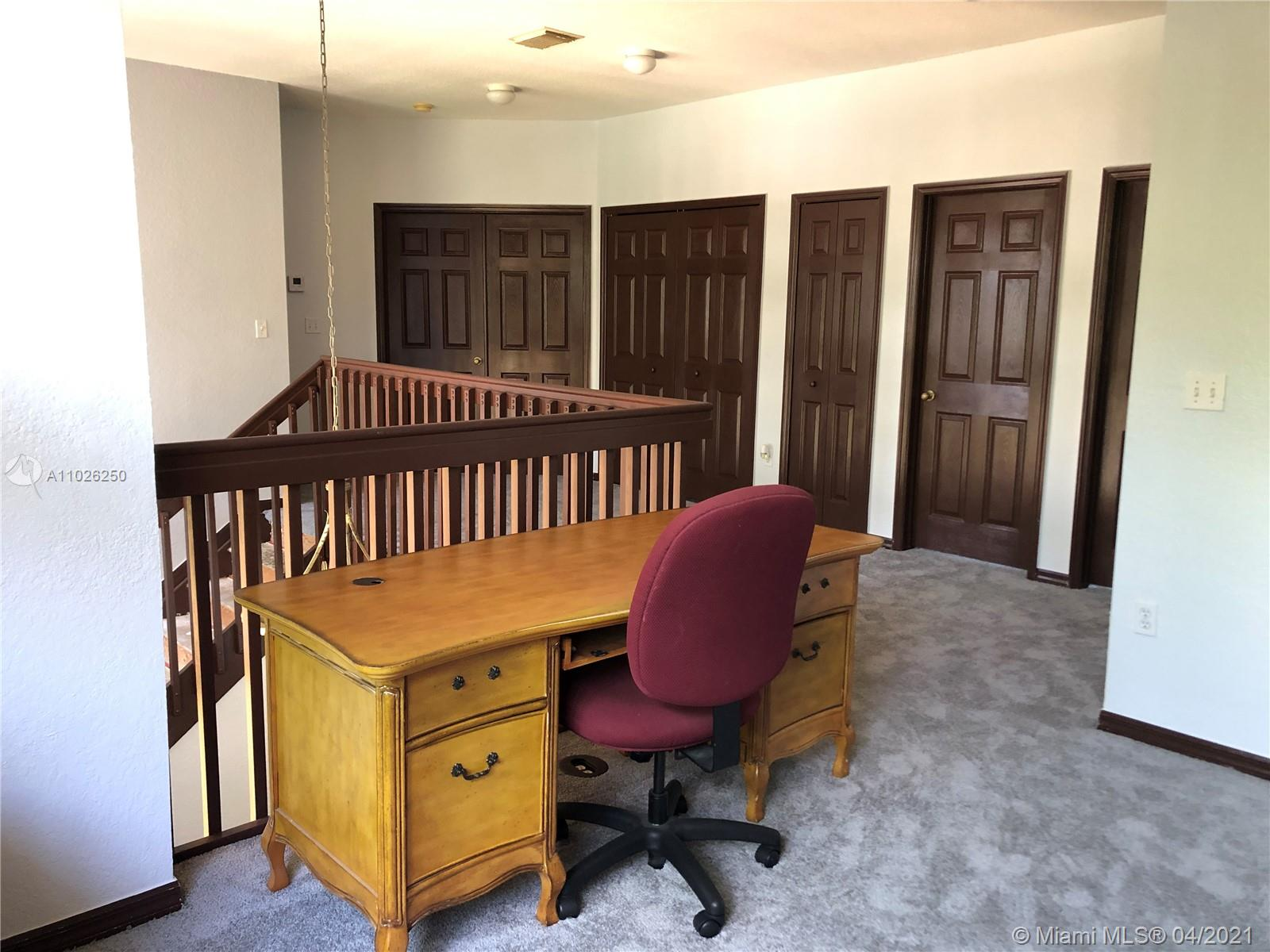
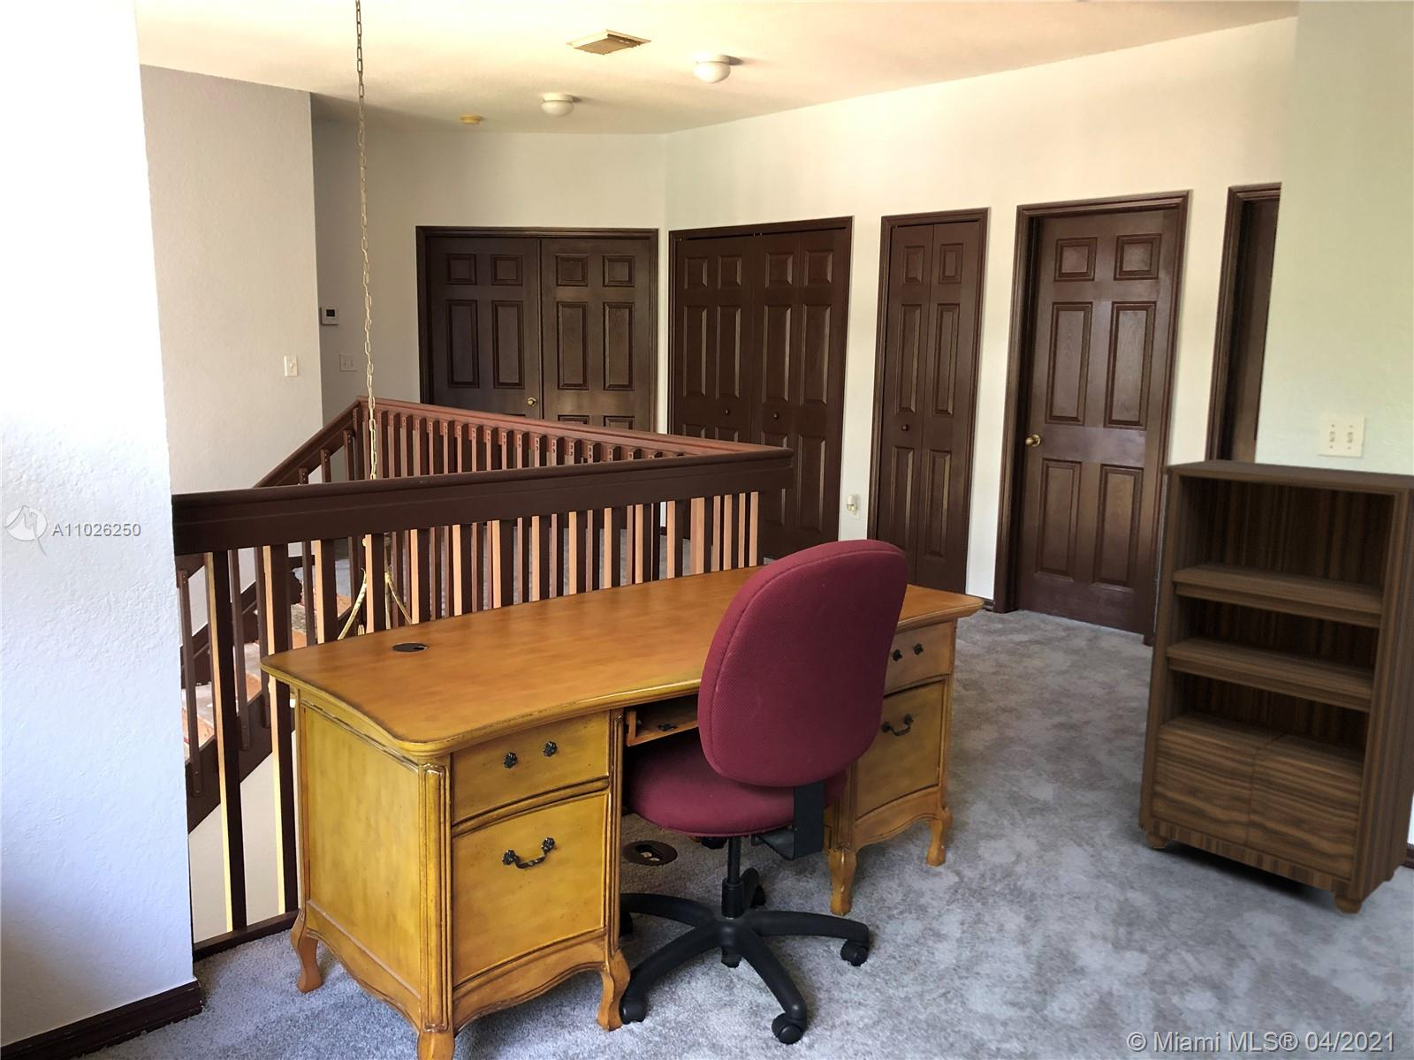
+ bookshelf [1138,459,1414,915]
